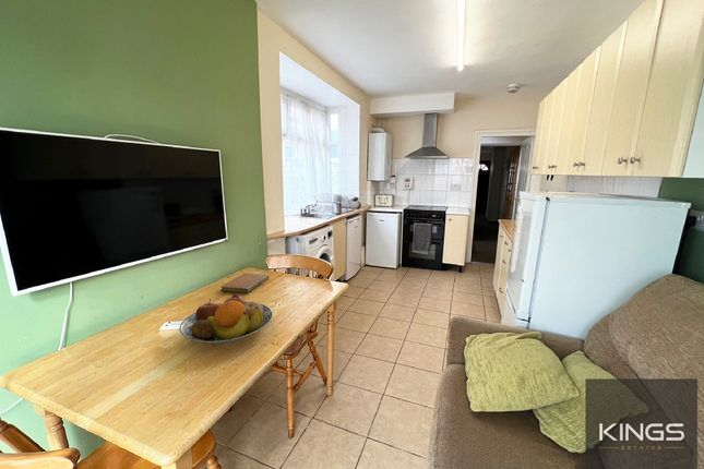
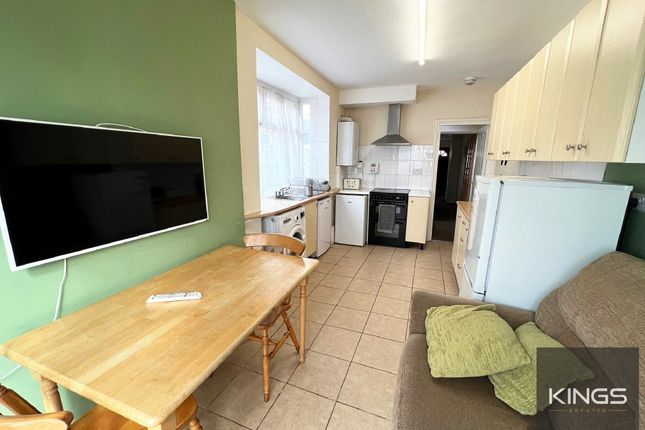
- notebook [219,273,270,294]
- fruit bowl [178,292,274,345]
